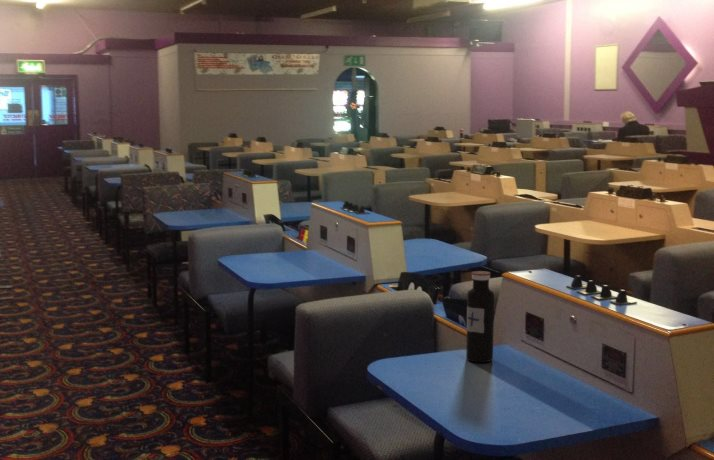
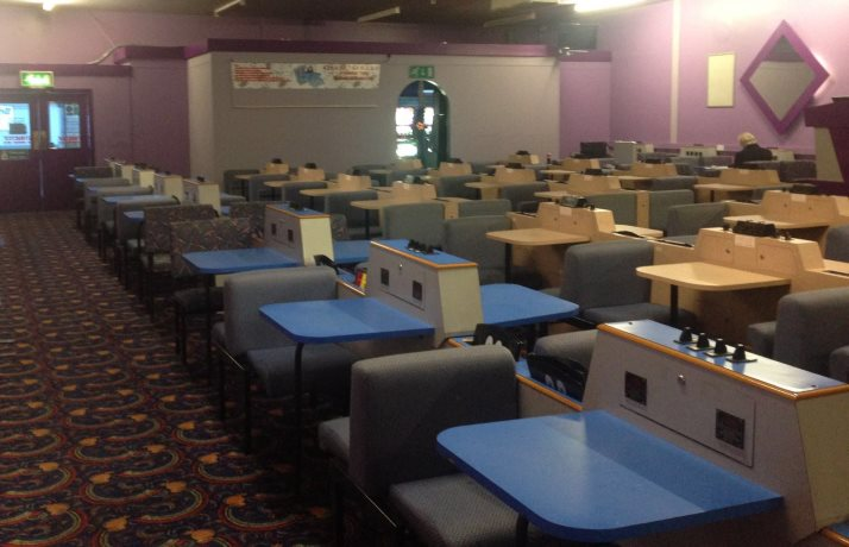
- water bottle [465,270,495,363]
